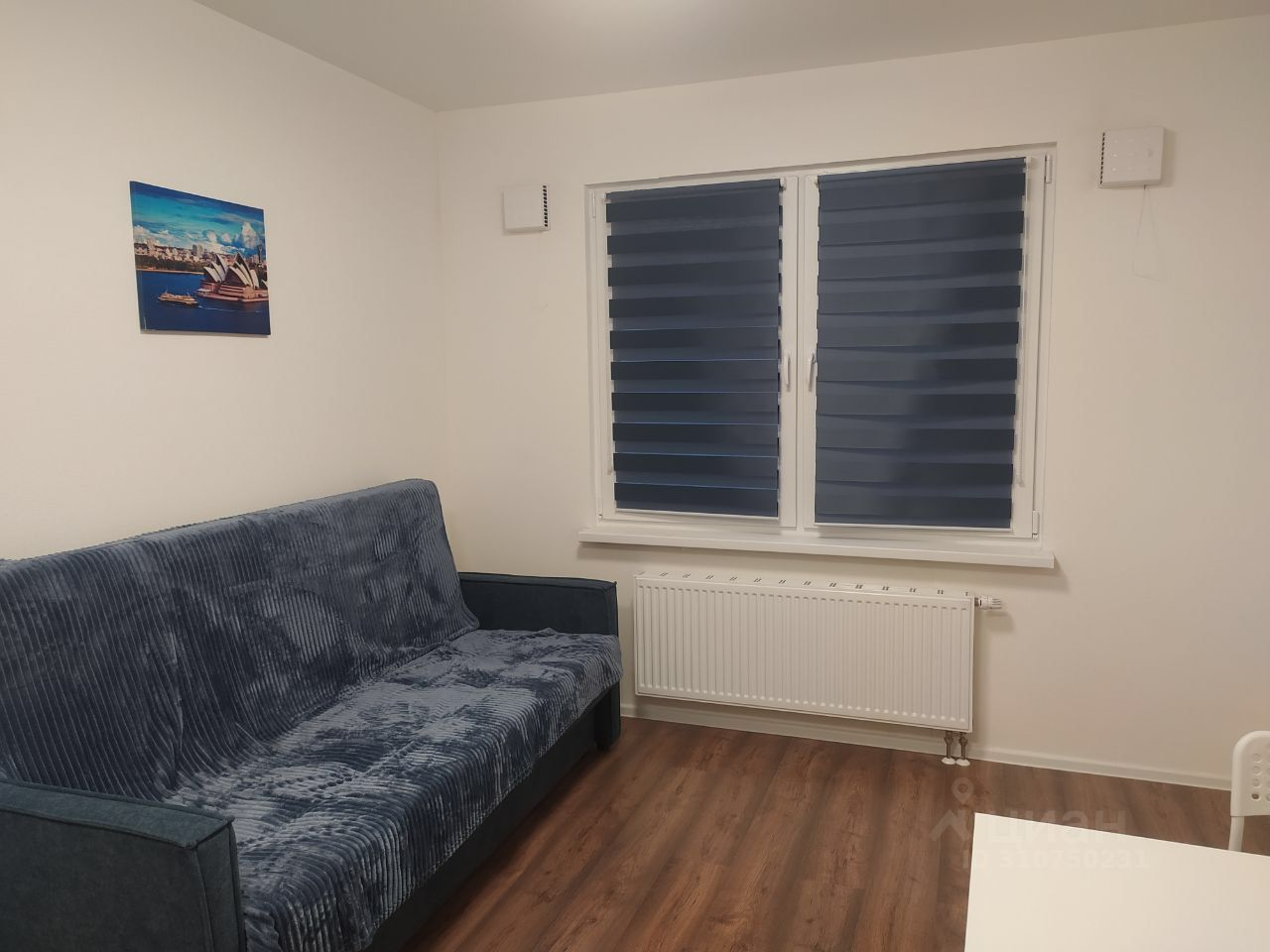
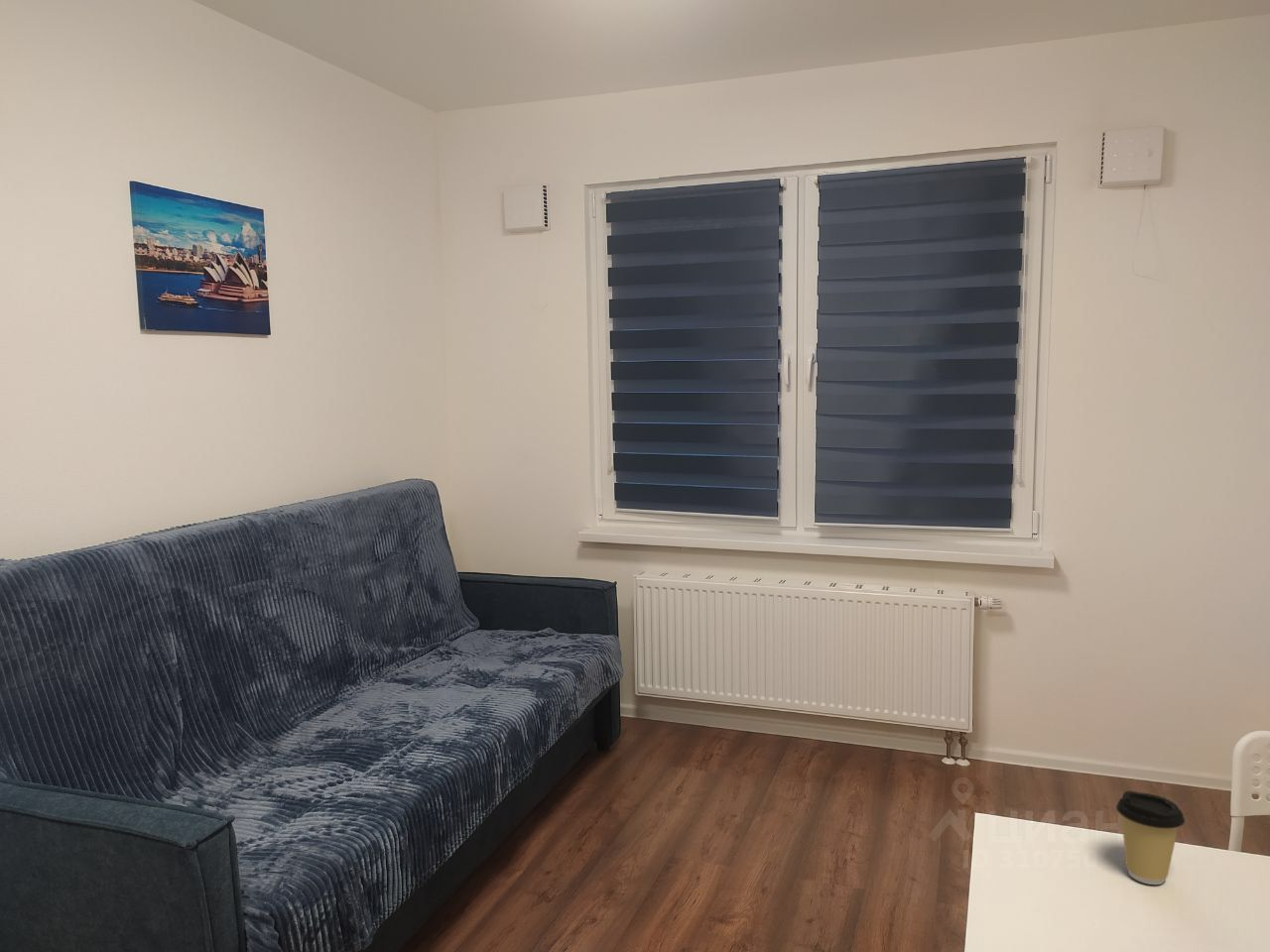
+ coffee cup [1115,789,1186,886]
